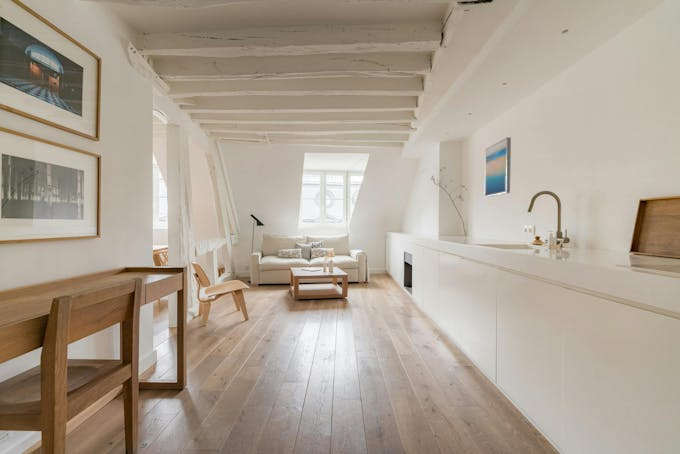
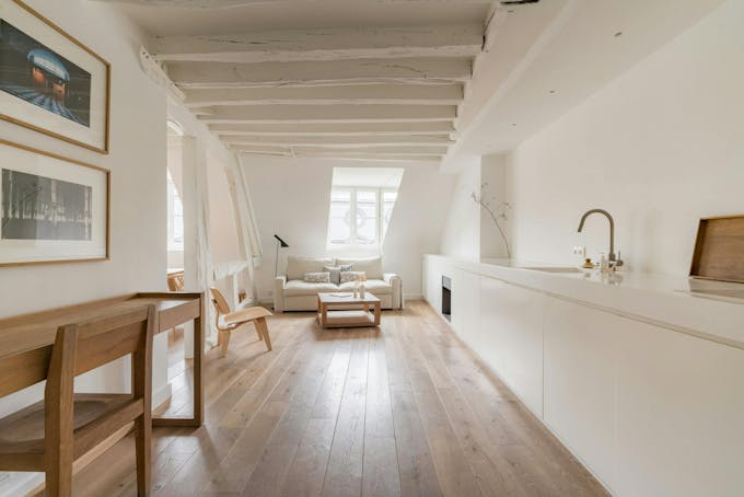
- wall art [484,136,512,198]
